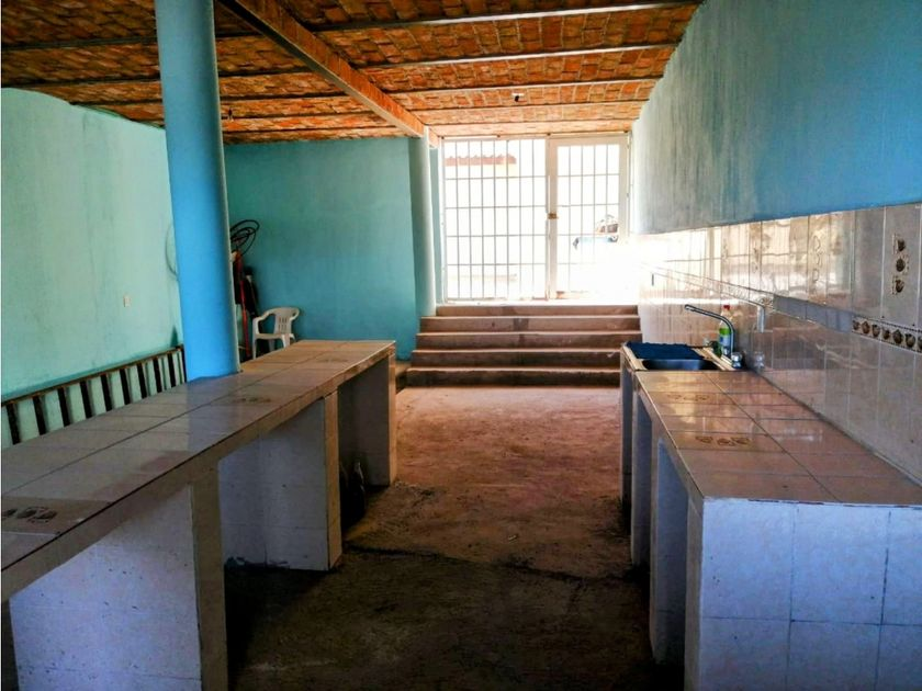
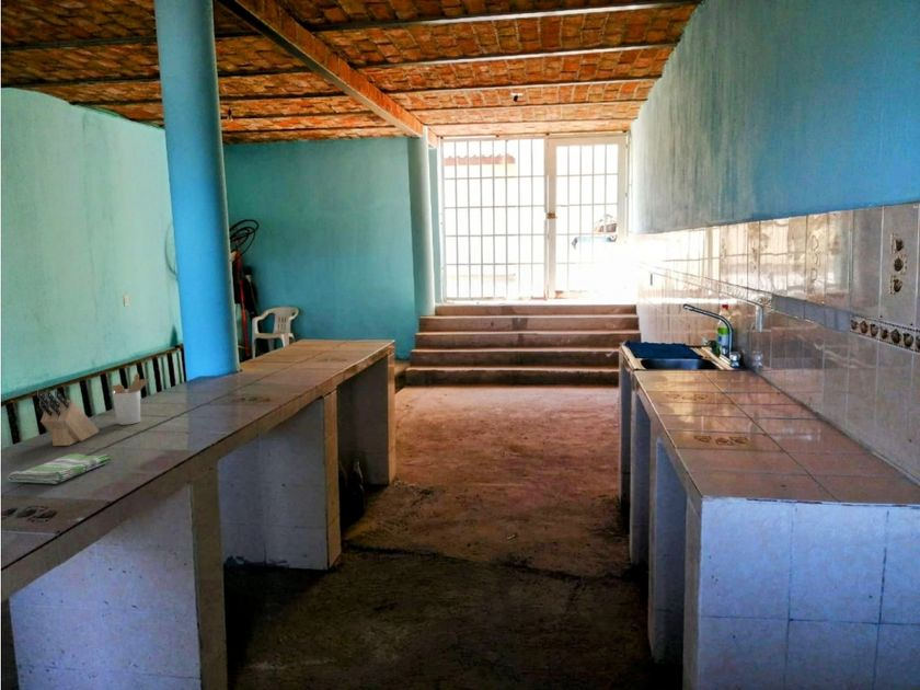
+ dish towel [7,452,112,485]
+ utensil holder [111,372,151,426]
+ knife block [35,389,100,447]
